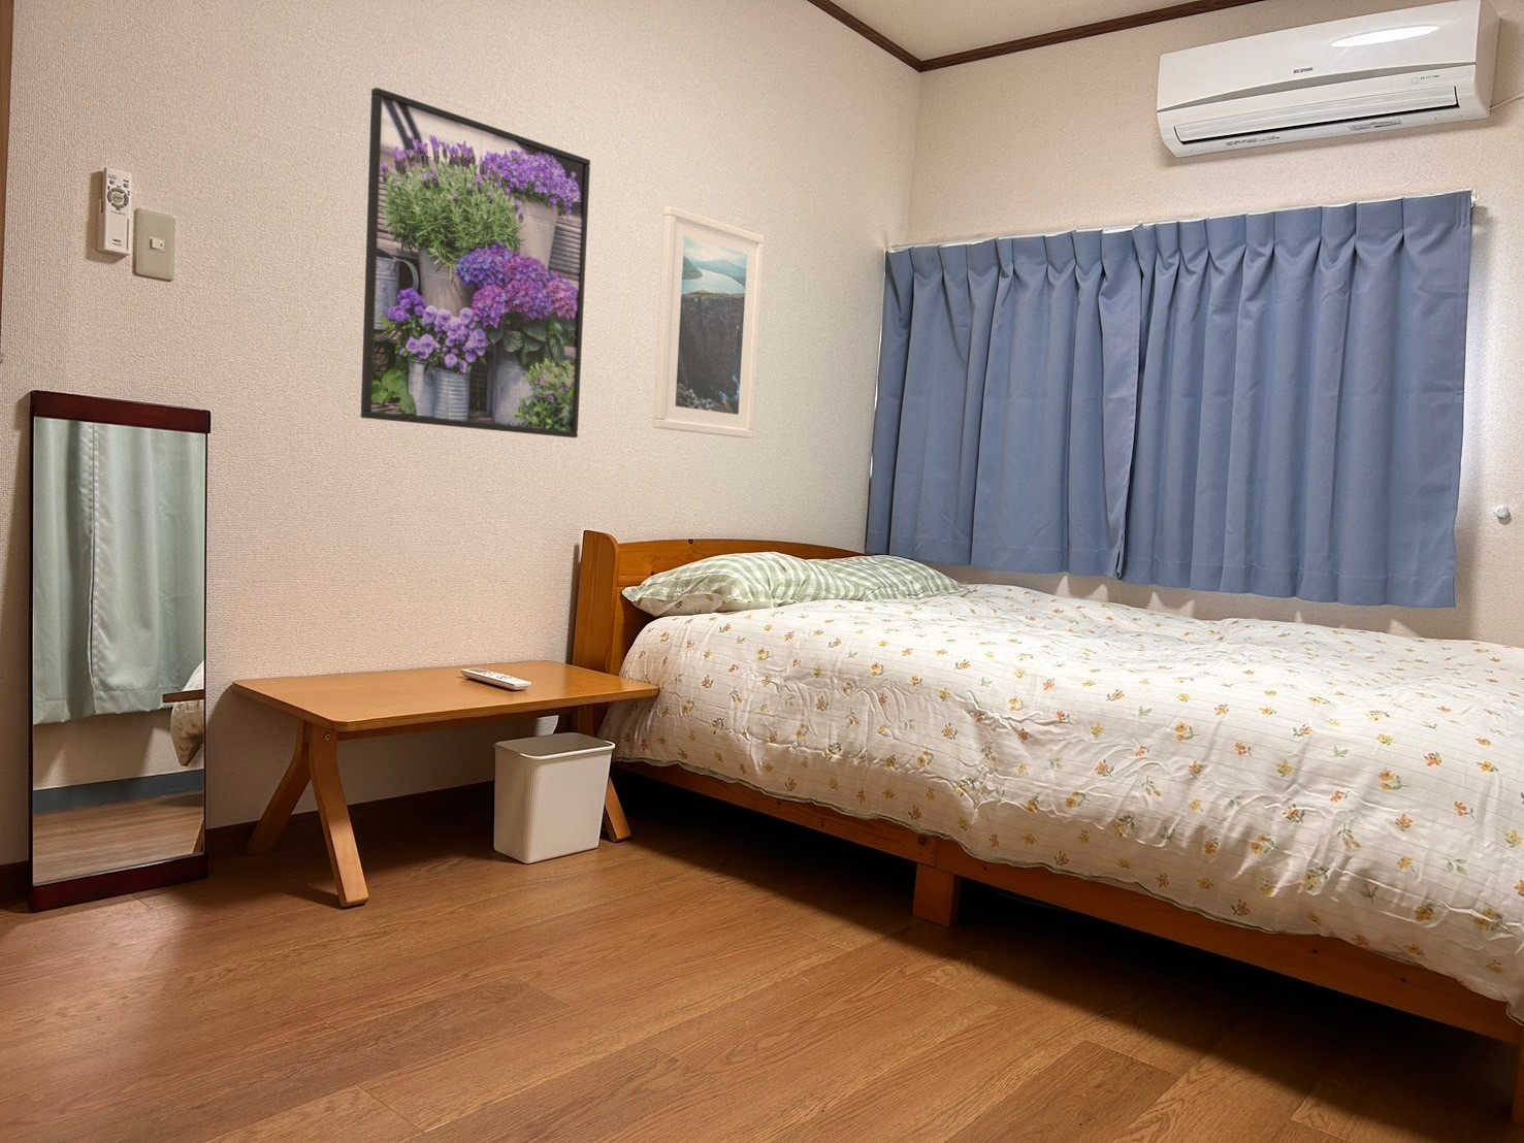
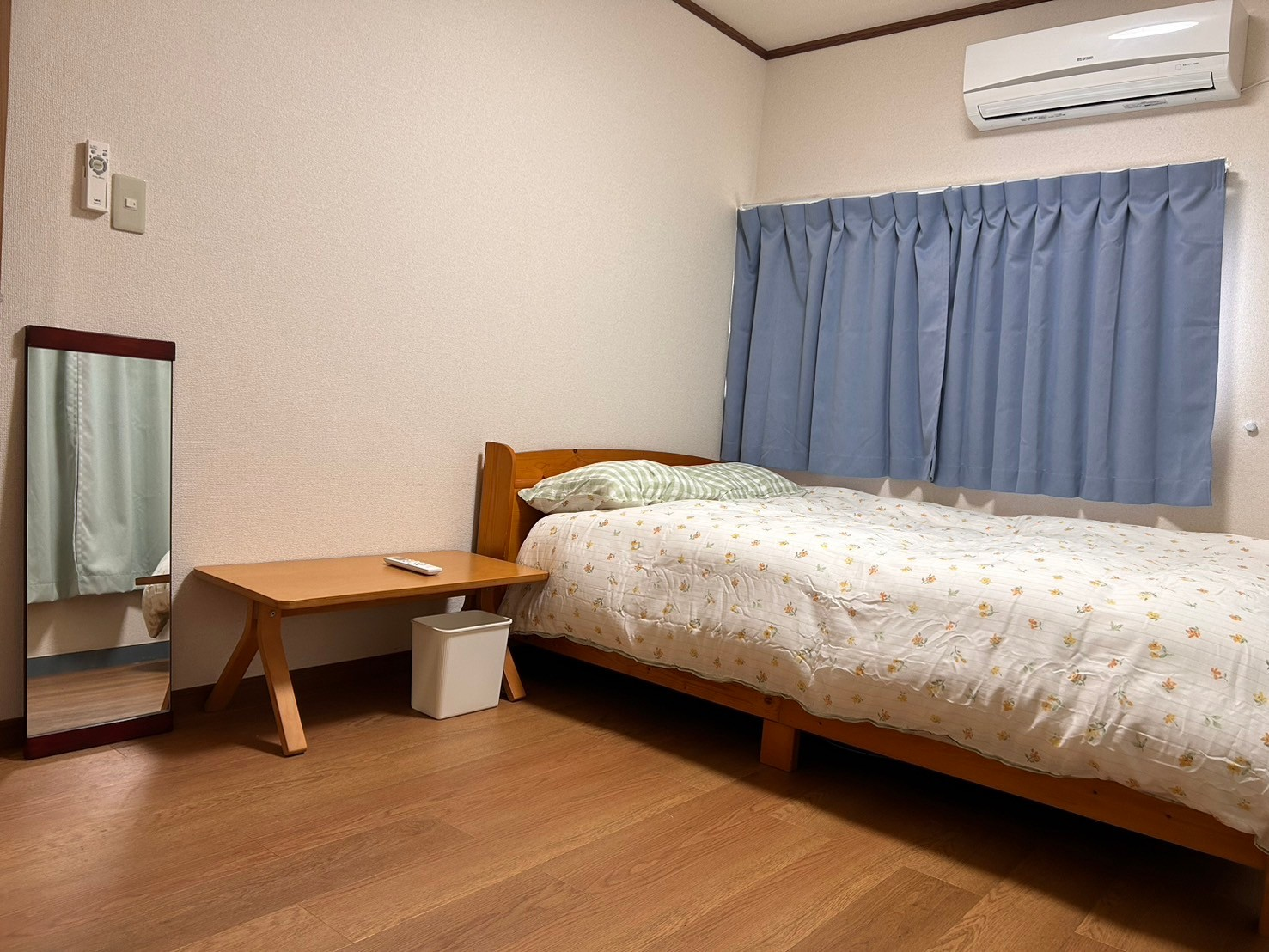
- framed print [360,86,591,438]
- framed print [652,205,765,439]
